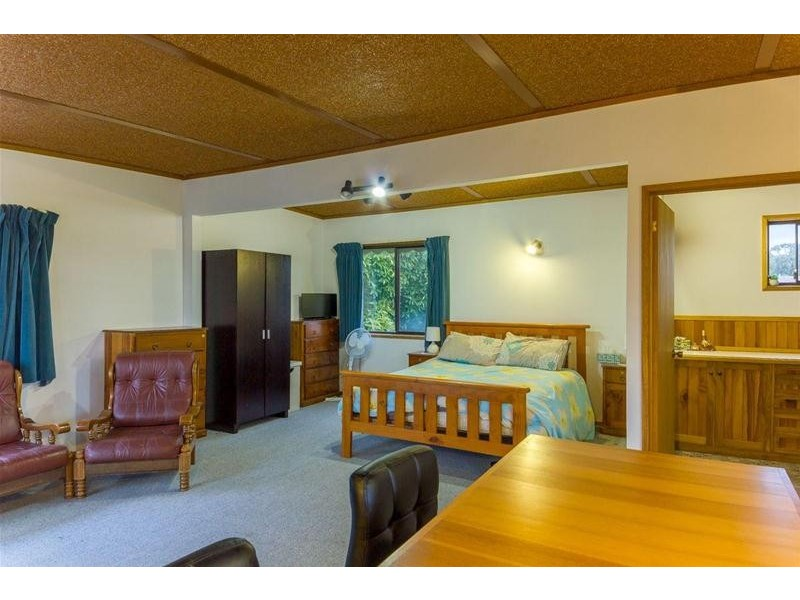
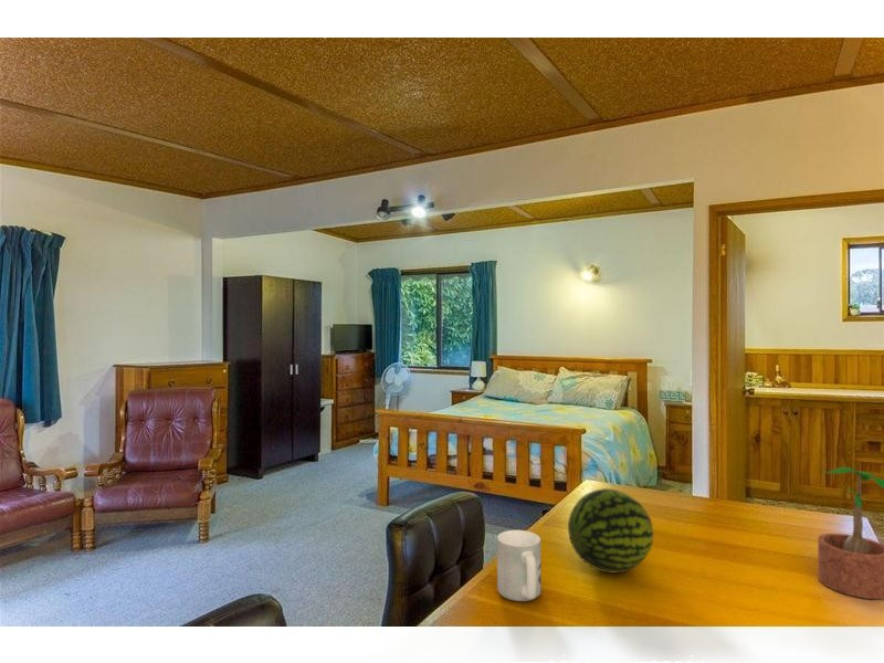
+ fruit [567,487,654,575]
+ mug [496,529,543,602]
+ potted plant [817,466,884,600]
